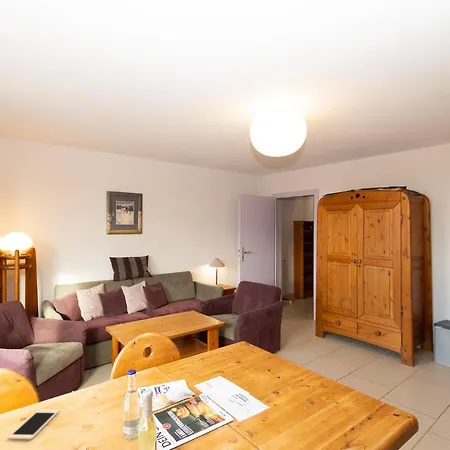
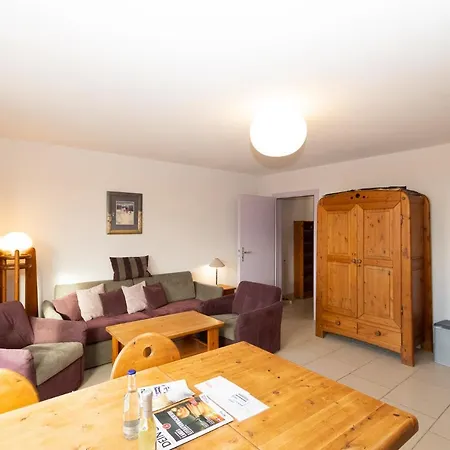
- cell phone [7,409,60,441]
